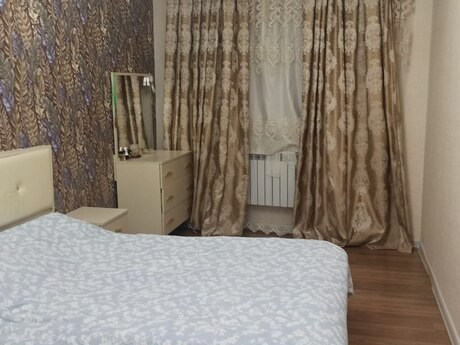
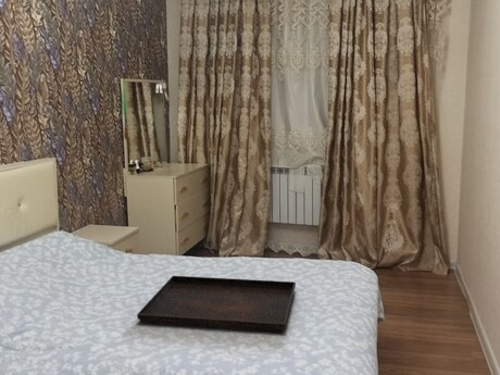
+ serving tray [136,275,297,334]
